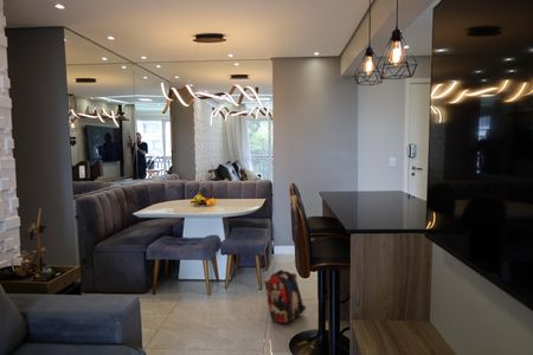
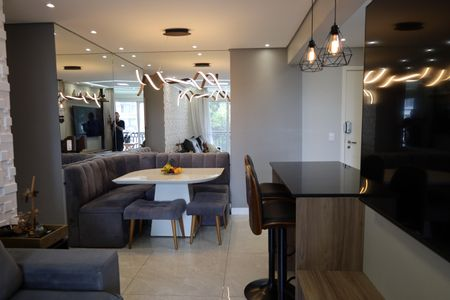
- backpack [263,269,307,324]
